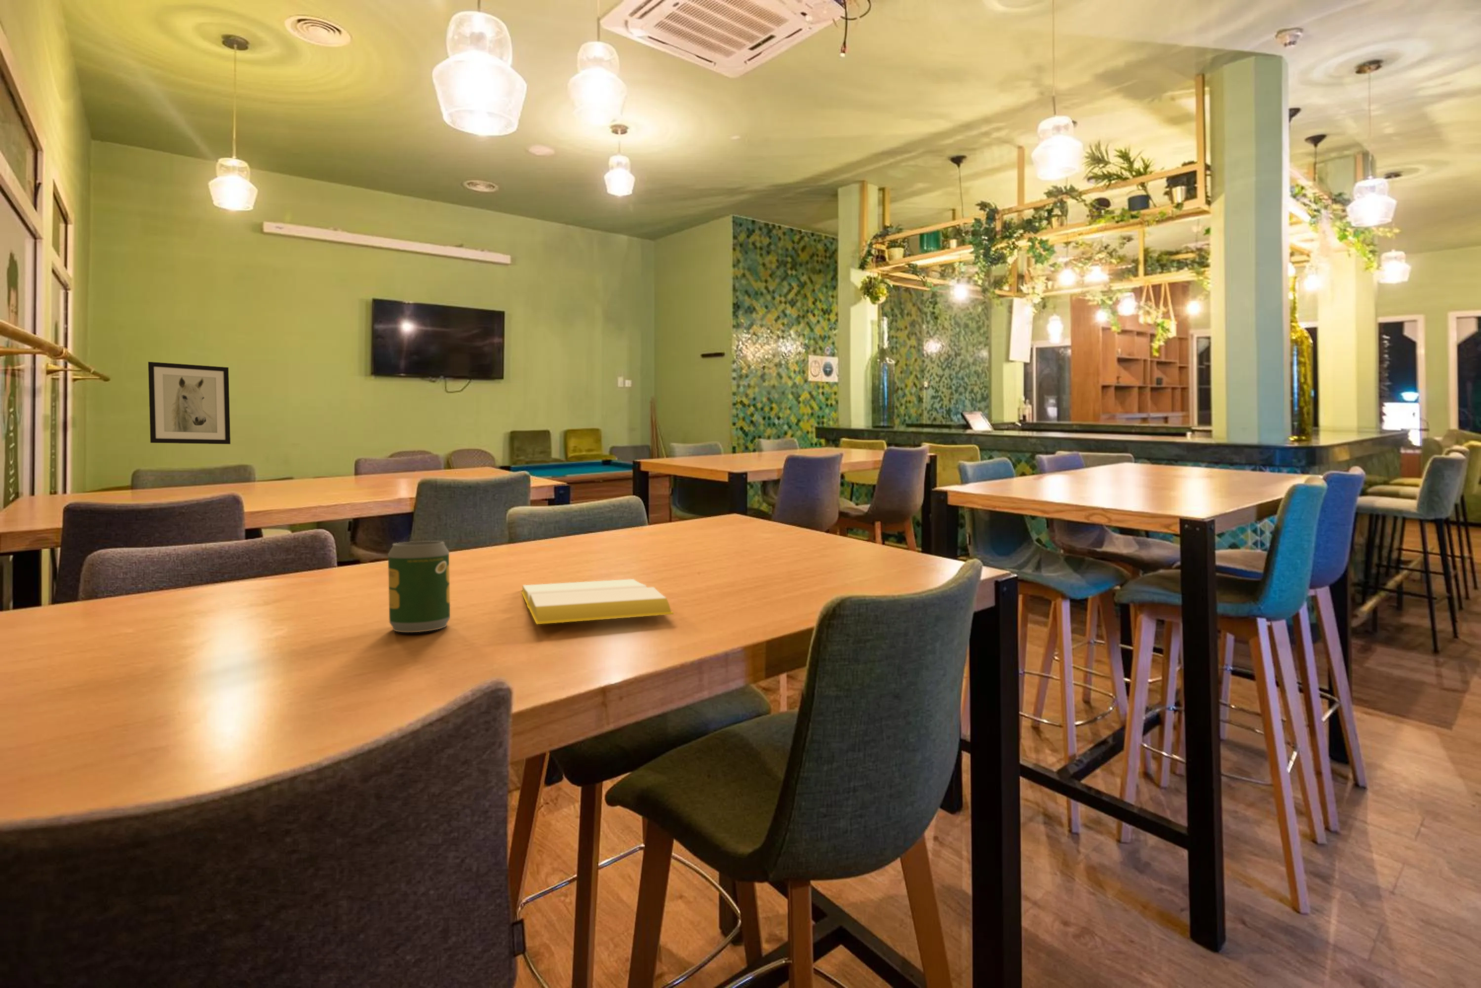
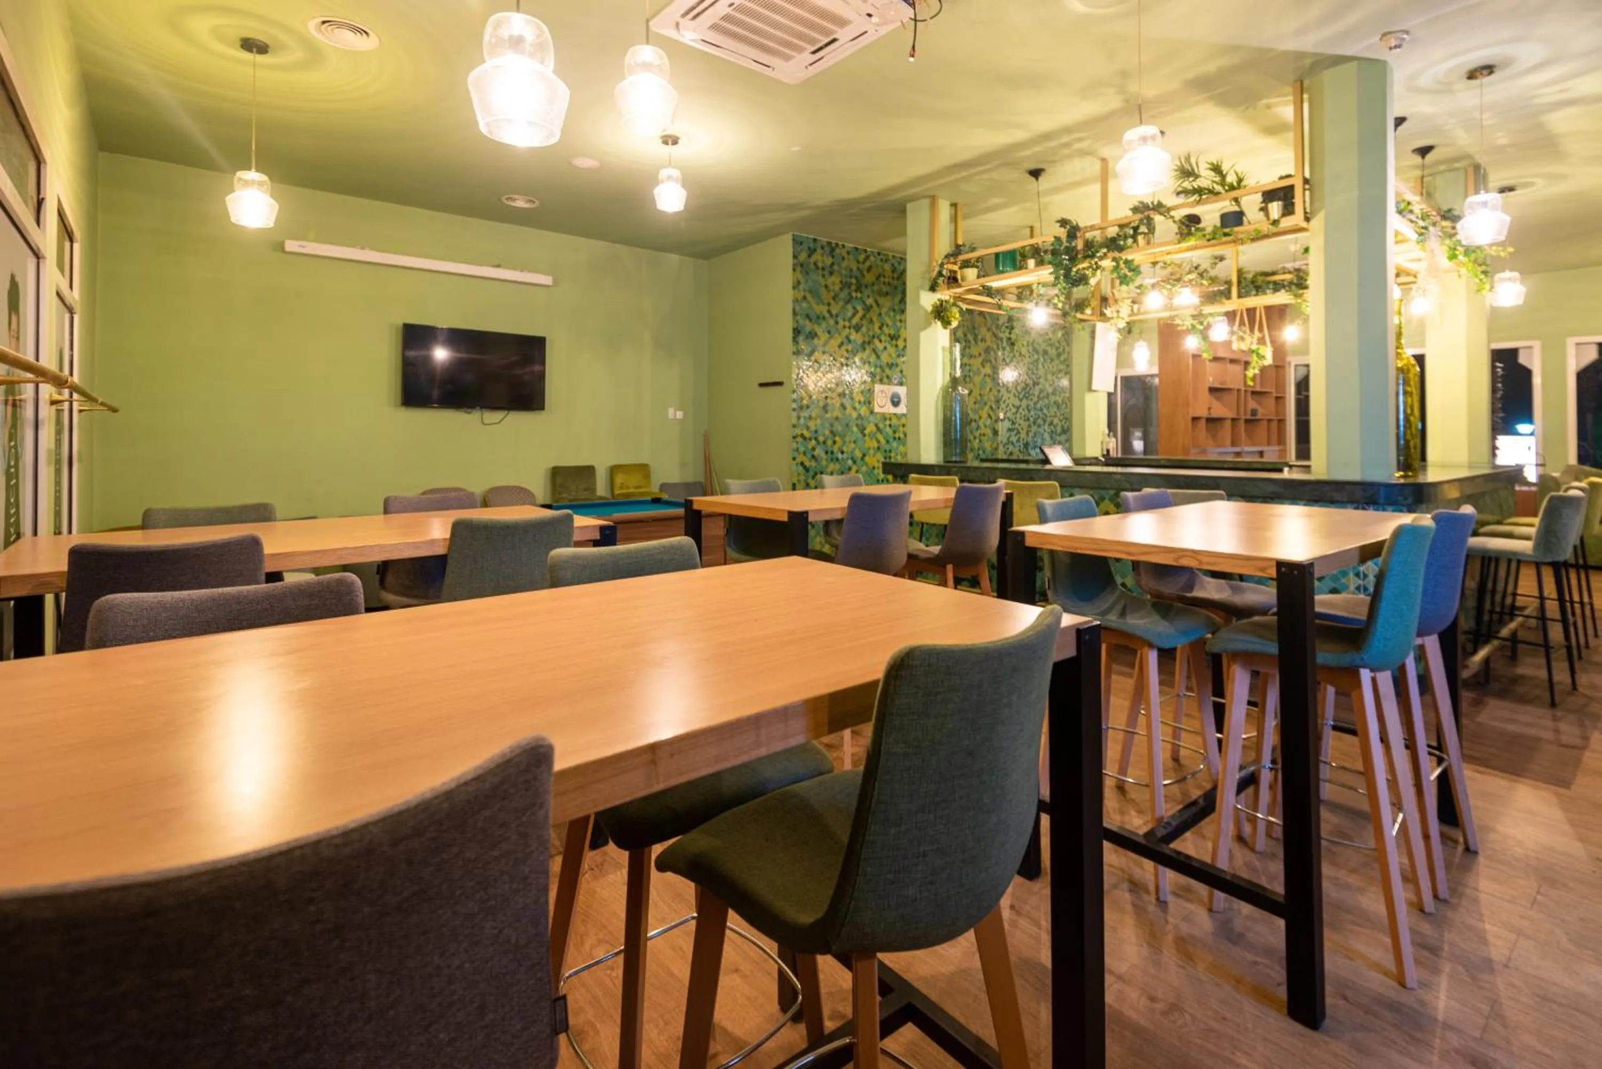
- soda can [387,540,451,633]
- notepad [522,579,675,625]
- wall art [148,362,232,444]
